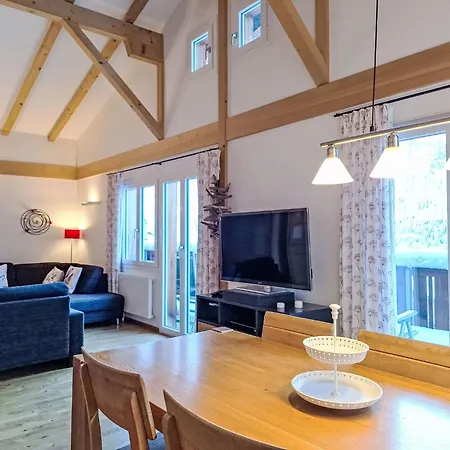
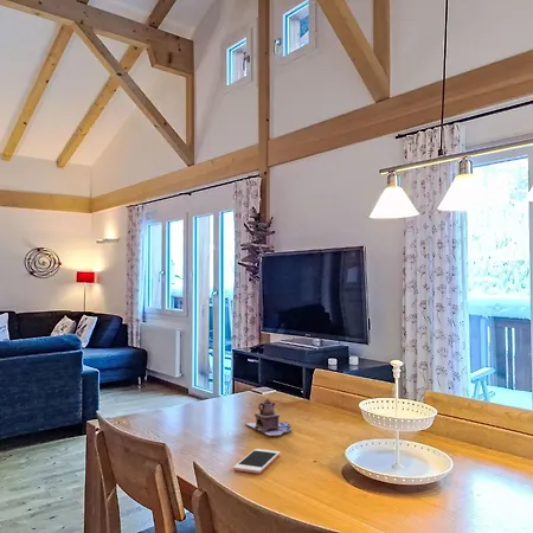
+ cell phone [232,448,281,475]
+ teapot [244,398,293,437]
